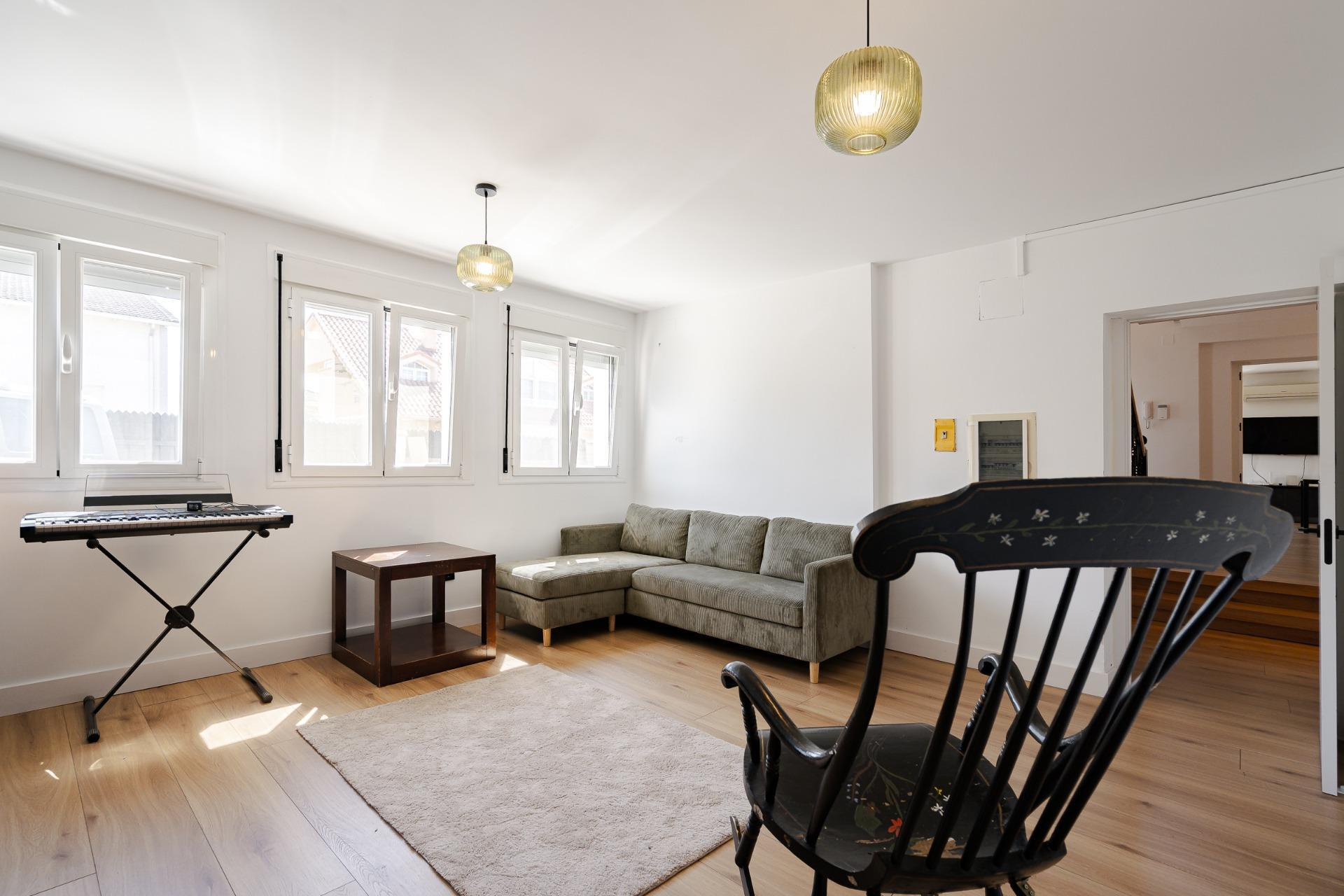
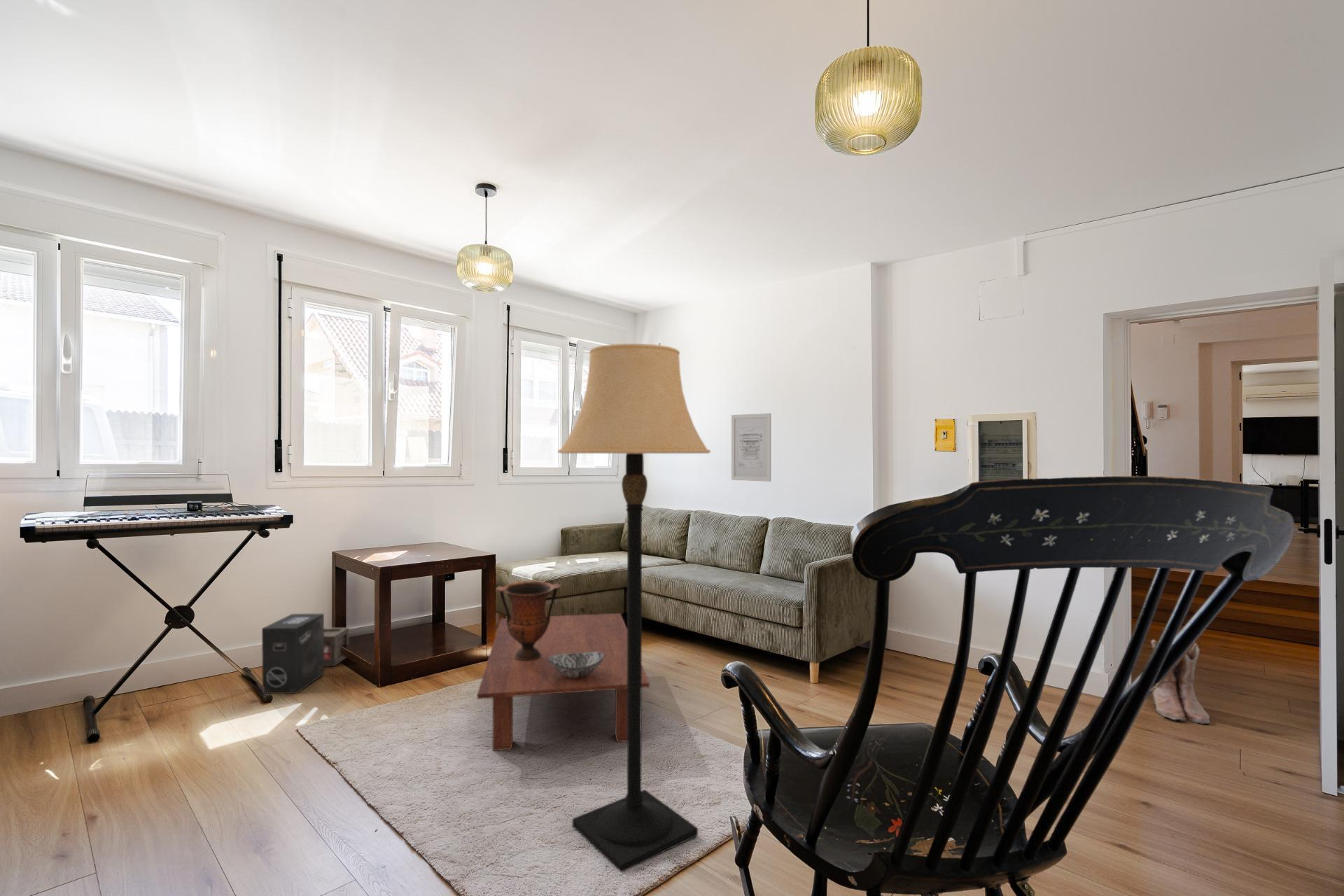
+ decorative bowl [548,652,604,678]
+ boots [1149,638,1211,725]
+ coffee table [477,612,650,751]
+ vase [496,580,561,661]
+ lamp [556,343,711,873]
+ speaker [261,612,349,694]
+ wall art [731,412,771,482]
